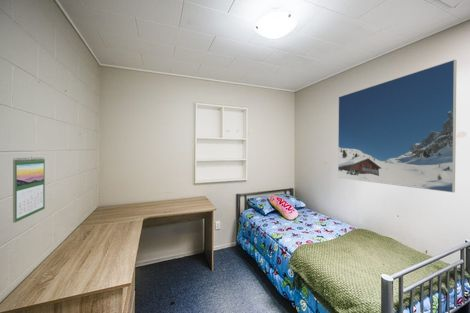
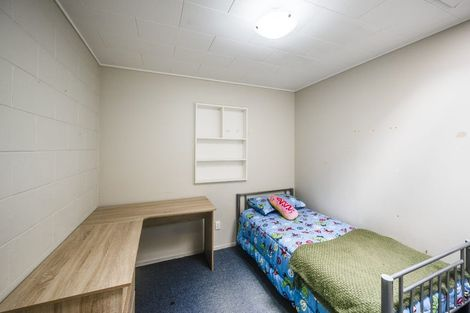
- calendar [12,156,46,224]
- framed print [337,59,457,193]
